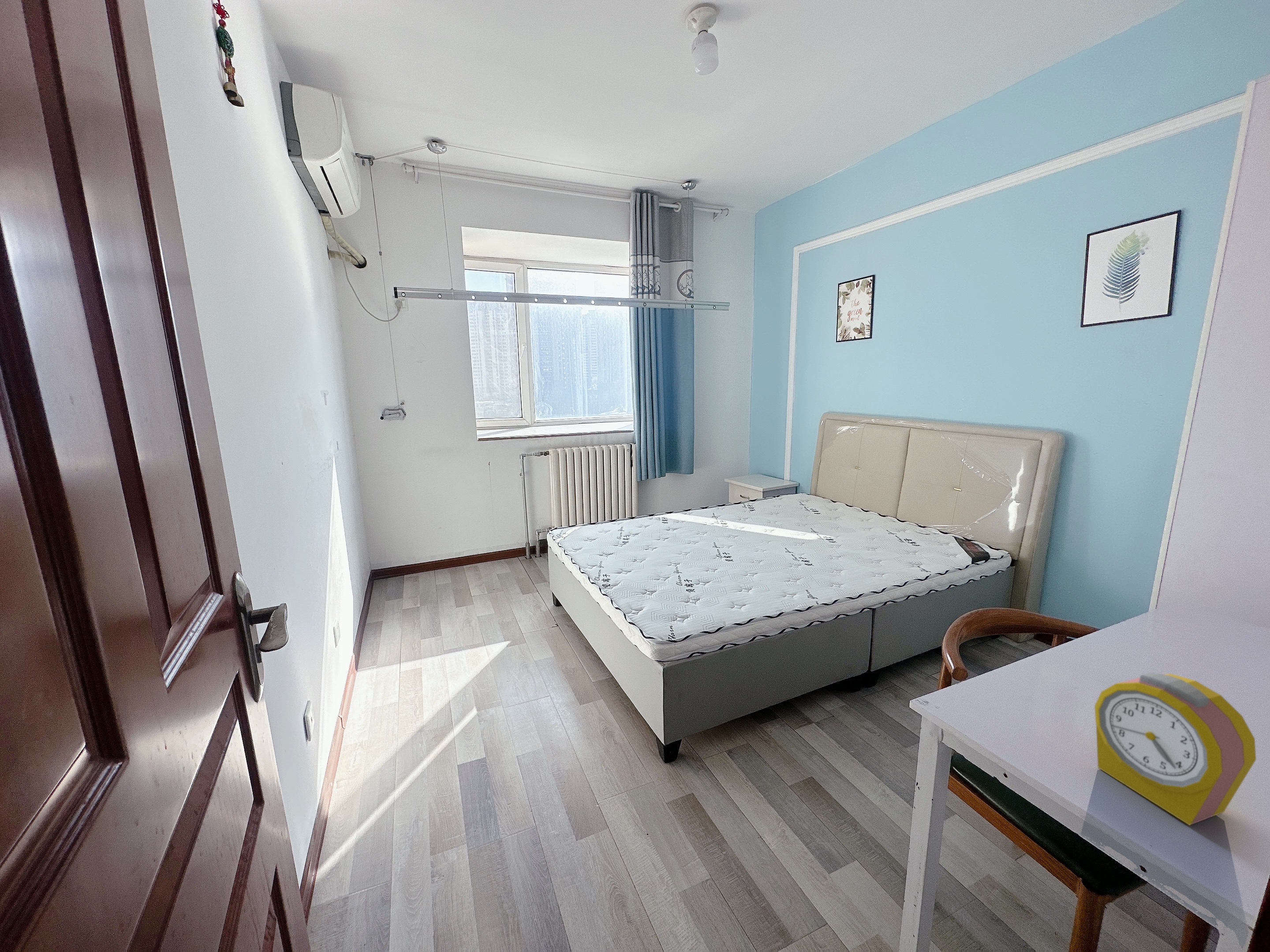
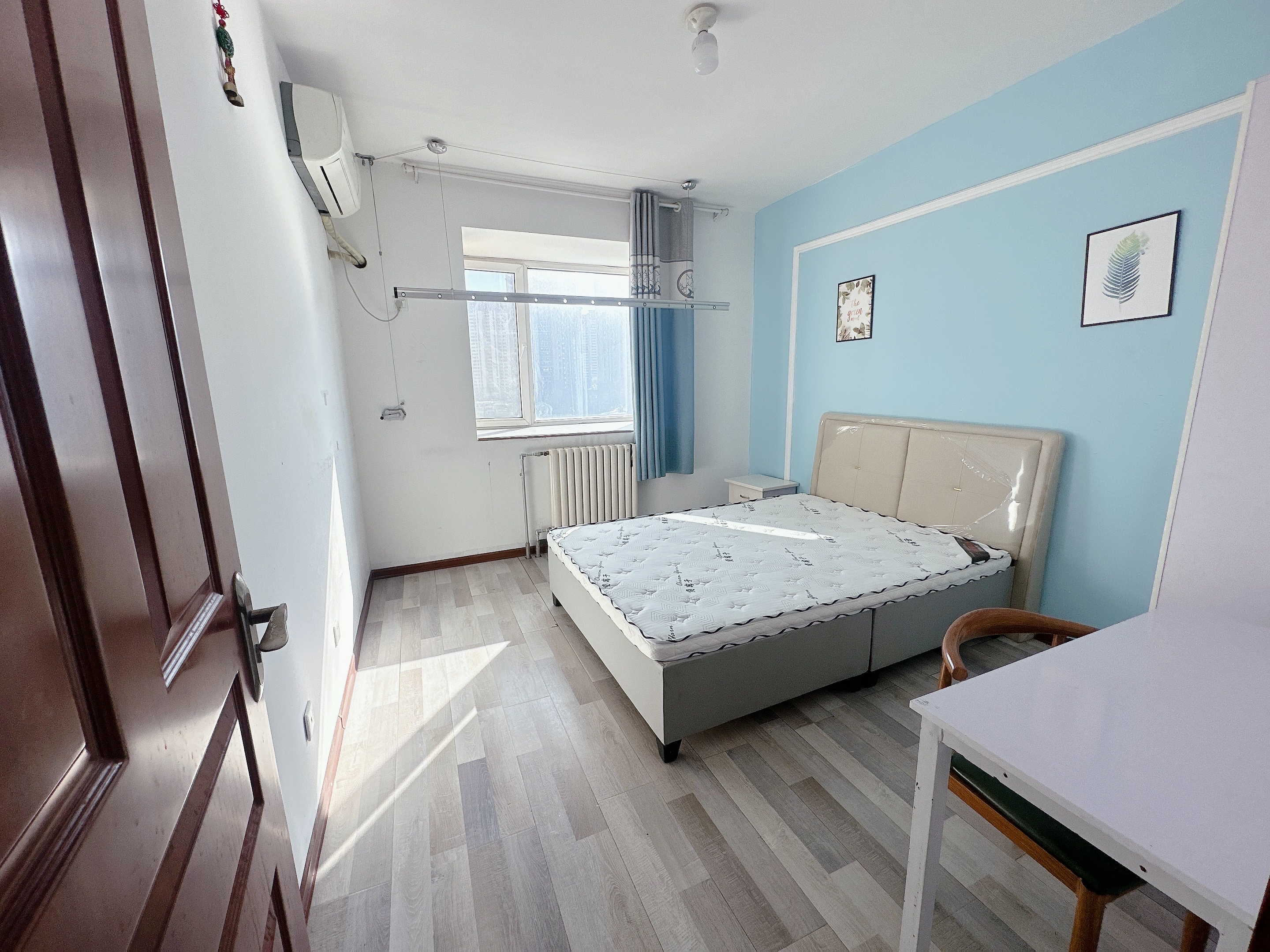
- alarm clock [1094,672,1257,826]
